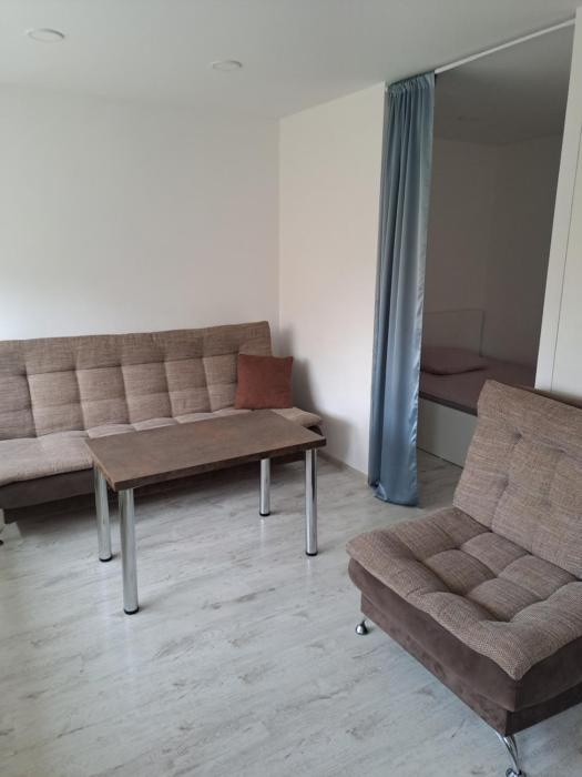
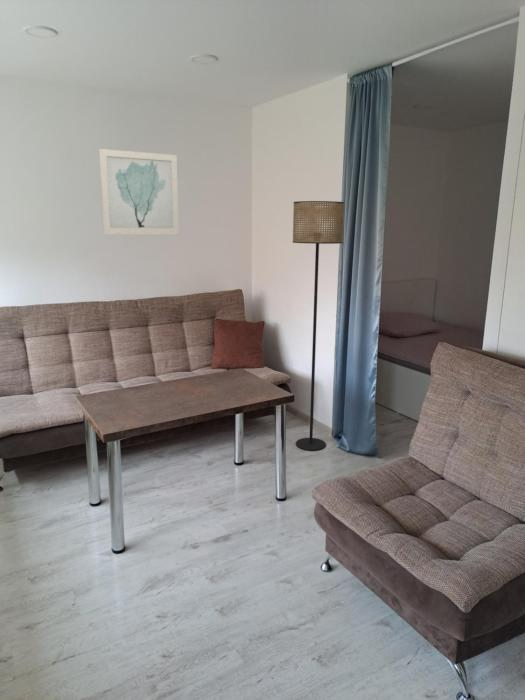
+ floor lamp [292,200,345,452]
+ wall art [98,148,180,236]
